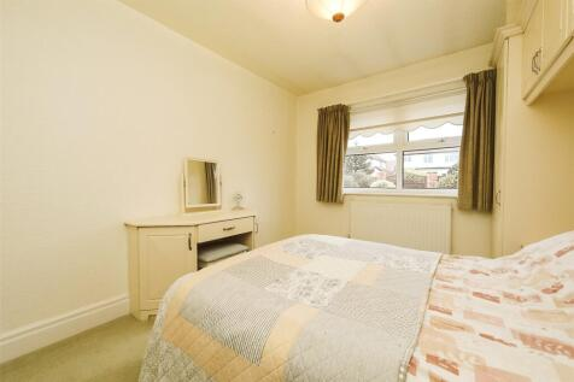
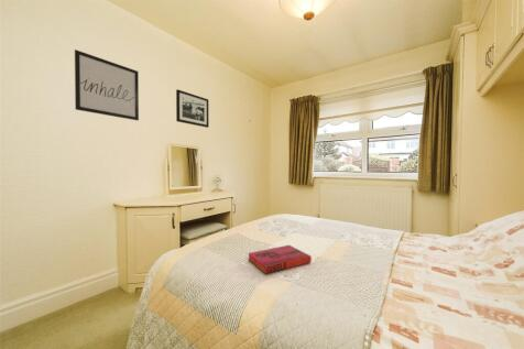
+ picture frame [175,88,210,129]
+ wall art [74,48,140,121]
+ hardback book [247,244,313,275]
